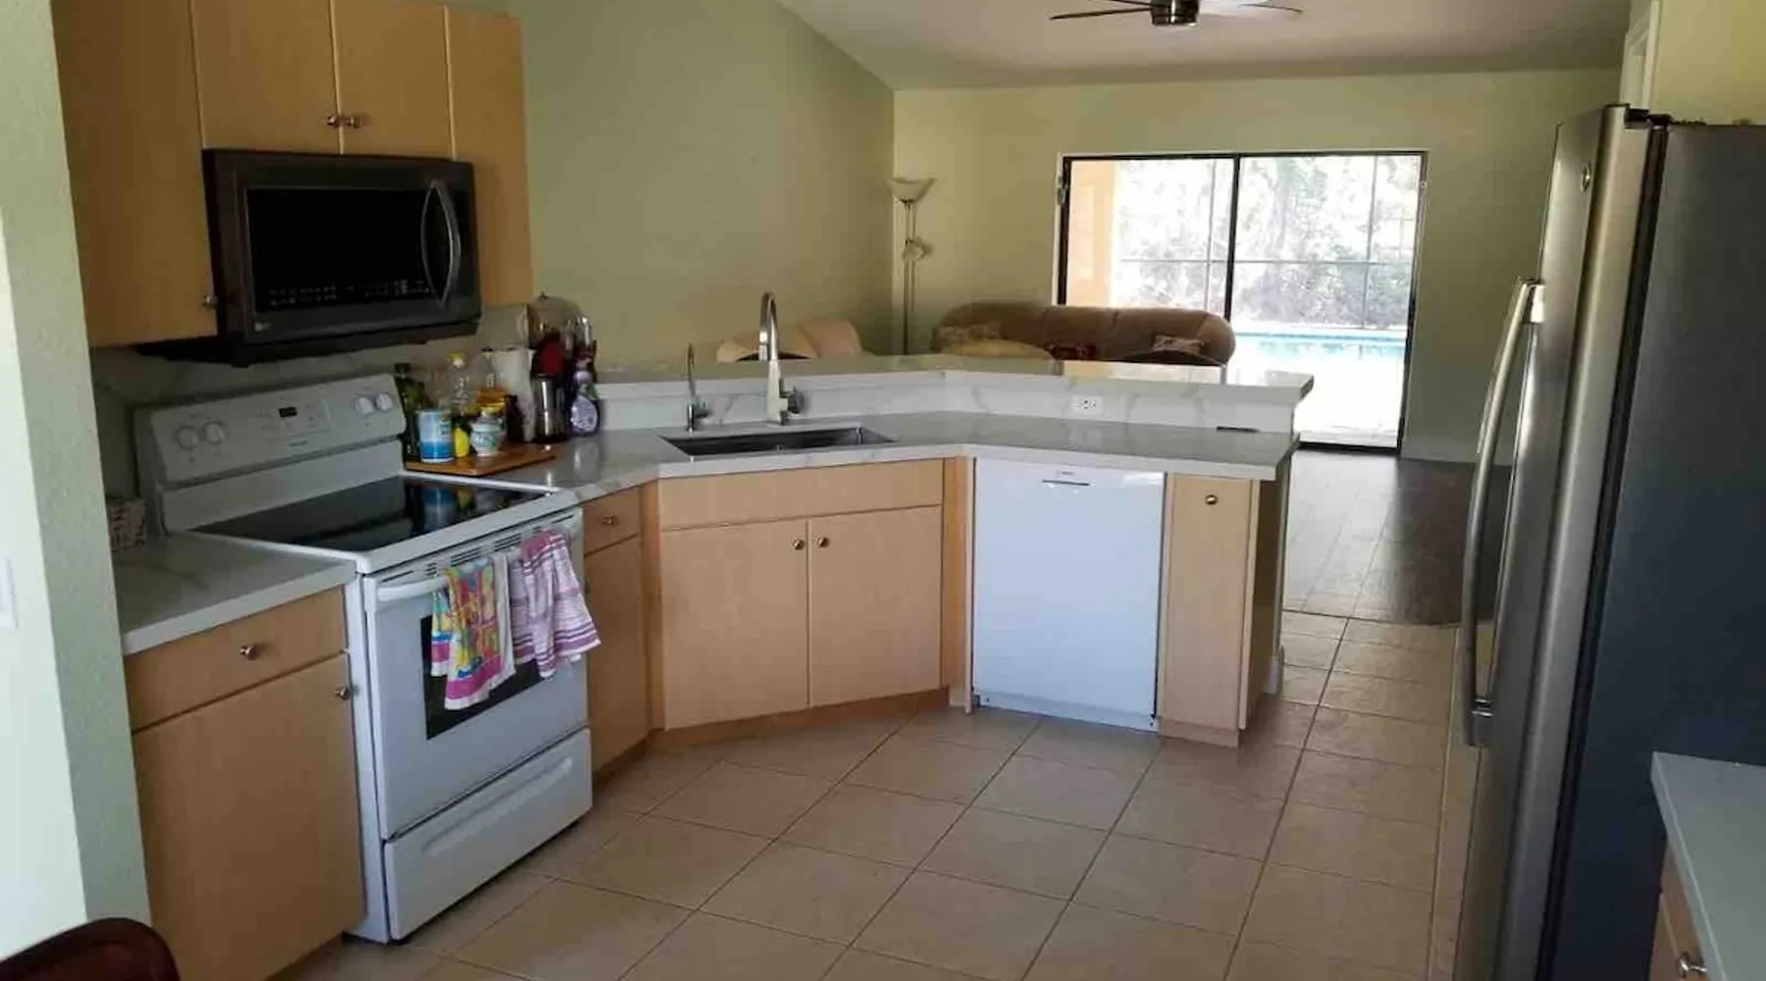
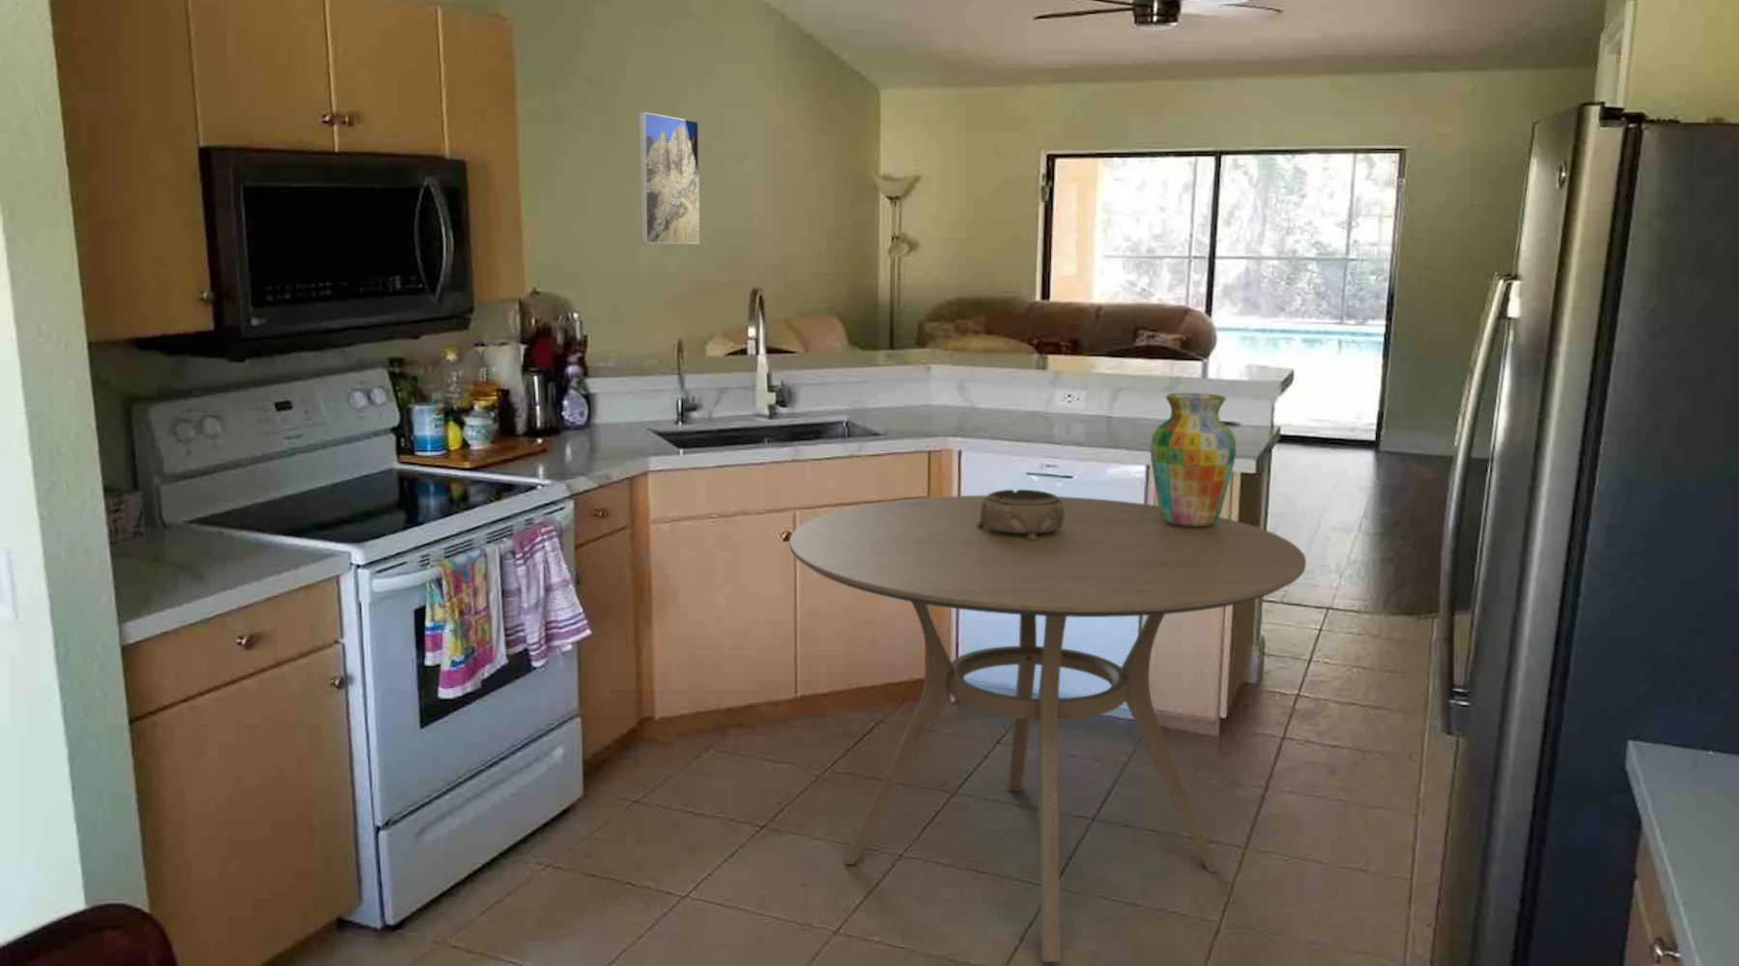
+ dining table [789,495,1307,964]
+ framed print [639,111,701,244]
+ vase [1150,393,1237,527]
+ decorative bowl [977,489,1063,541]
